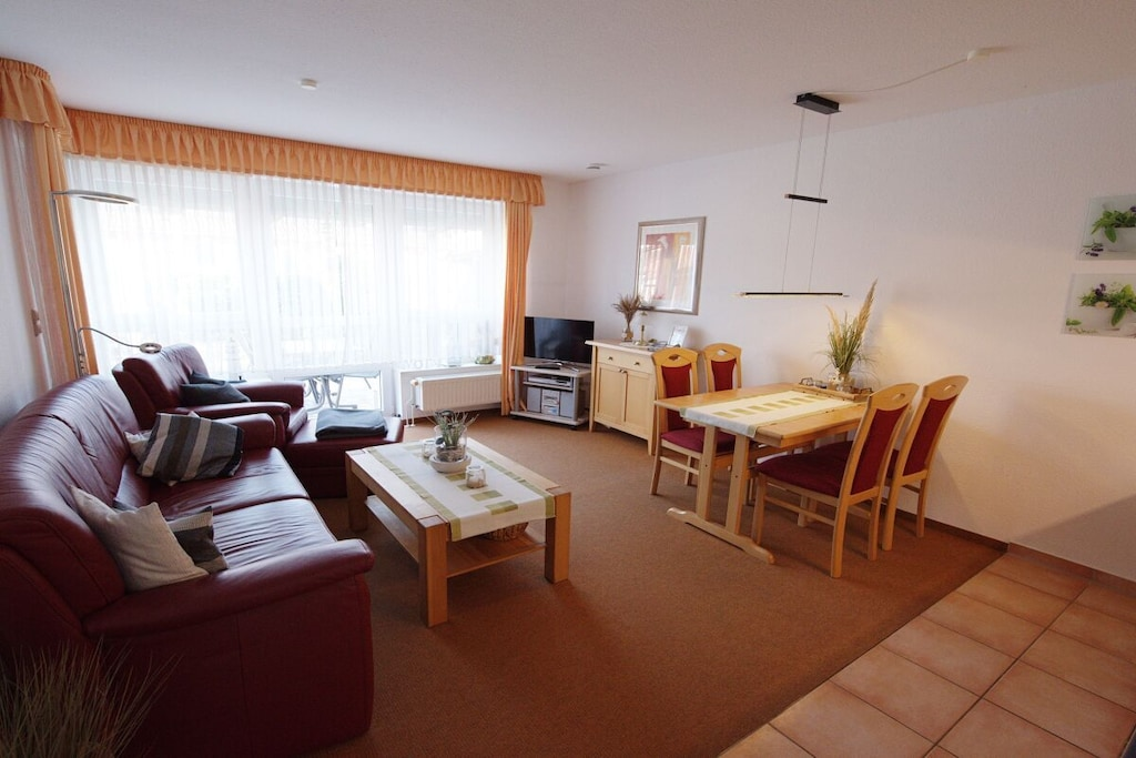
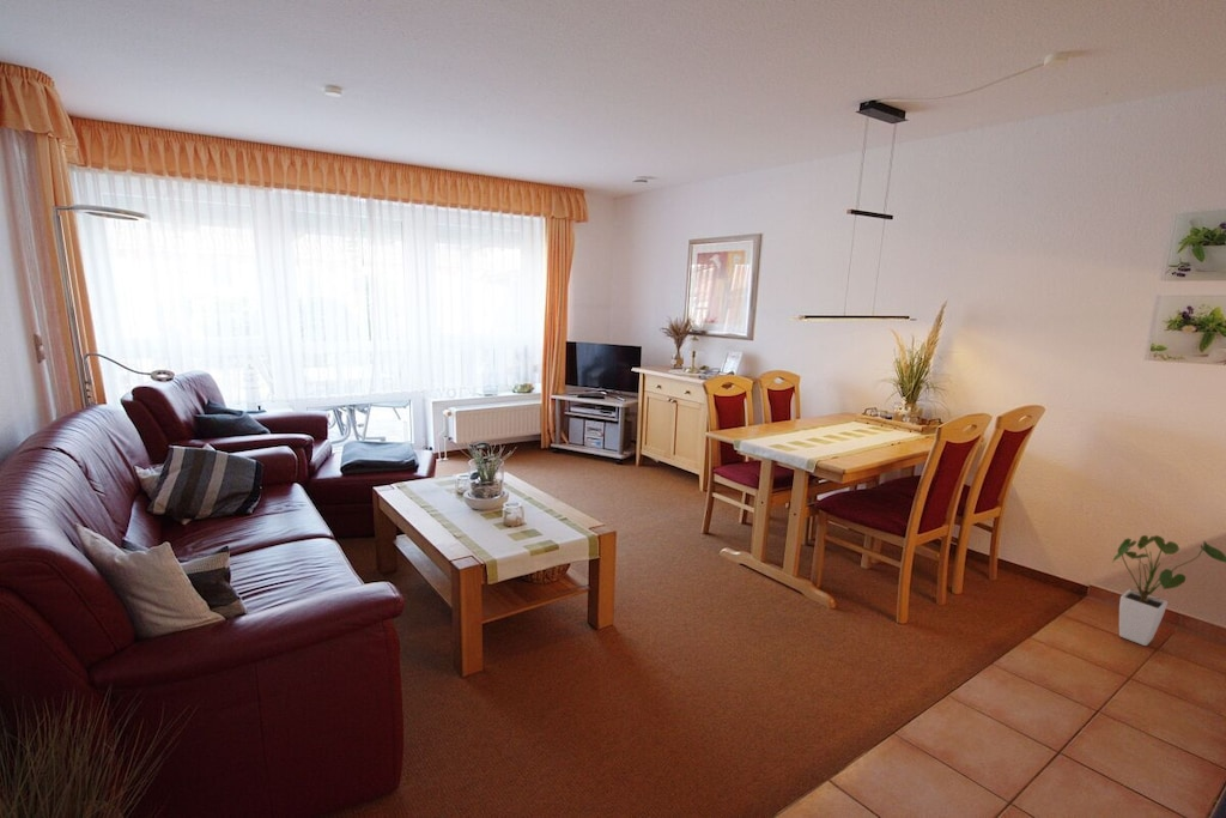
+ house plant [1111,534,1226,647]
